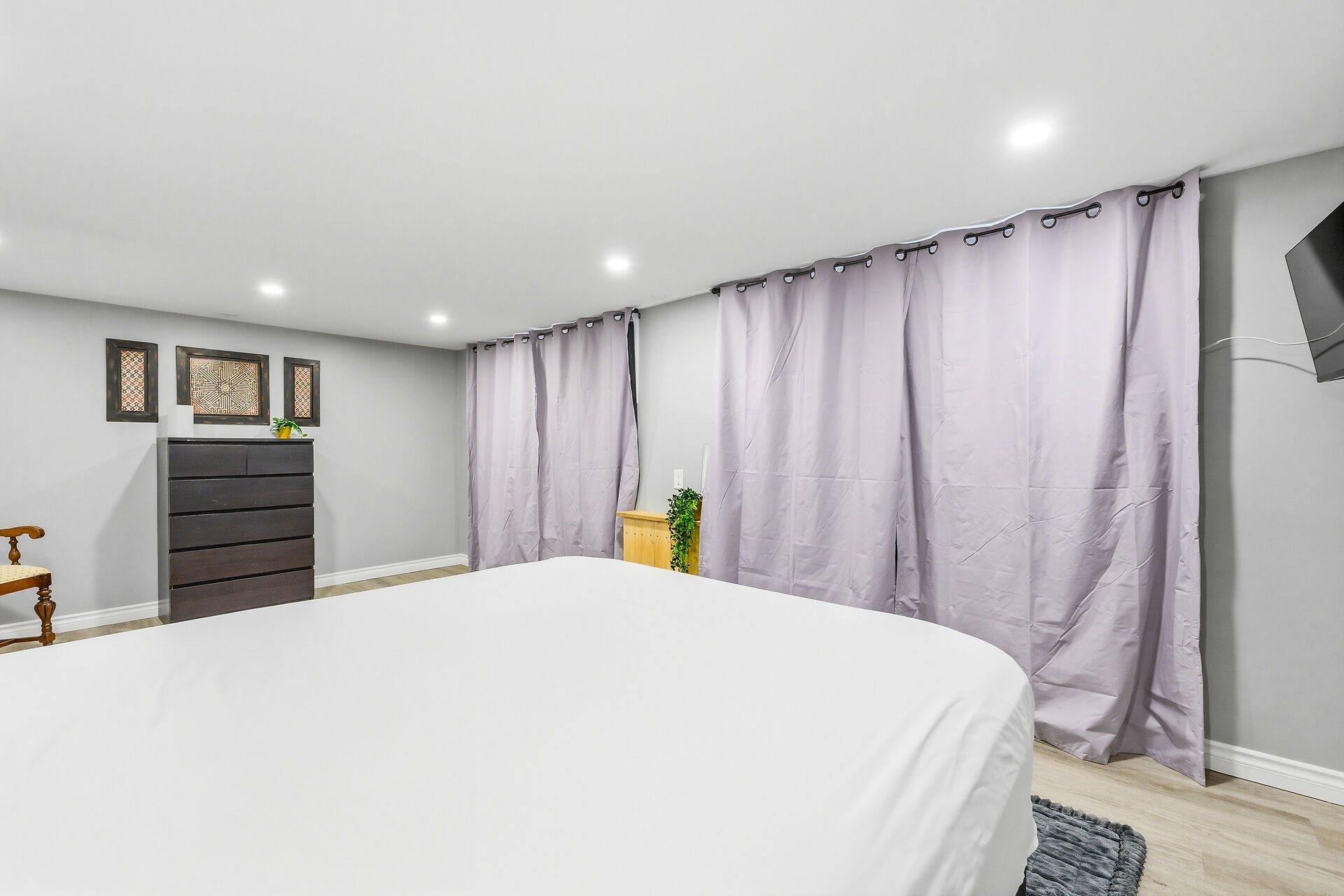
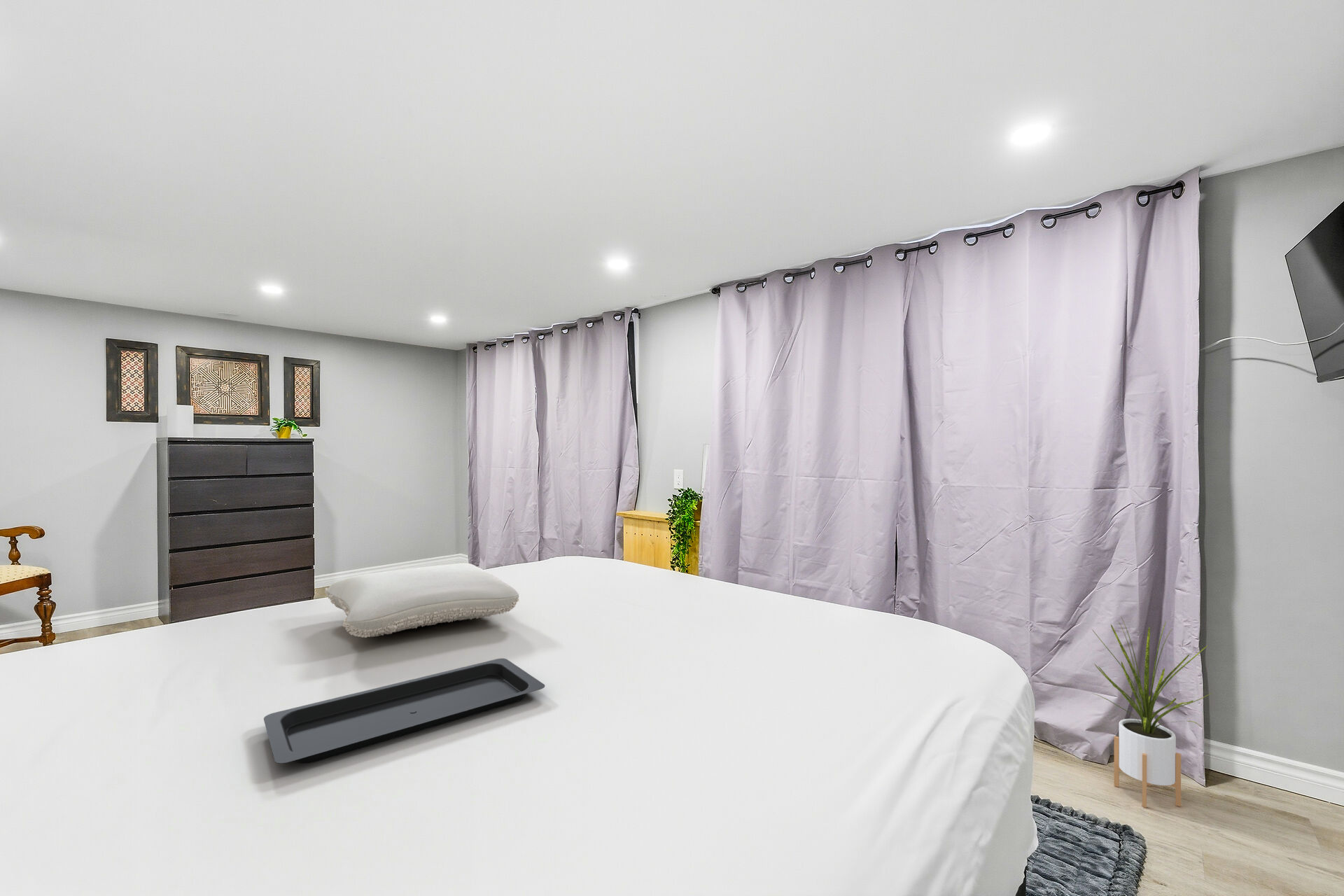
+ pillow [324,562,519,638]
+ serving tray [263,658,545,764]
+ house plant [1091,615,1213,809]
